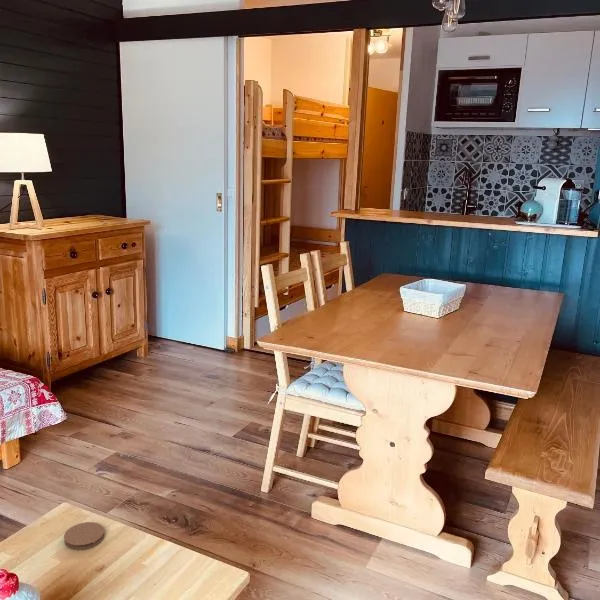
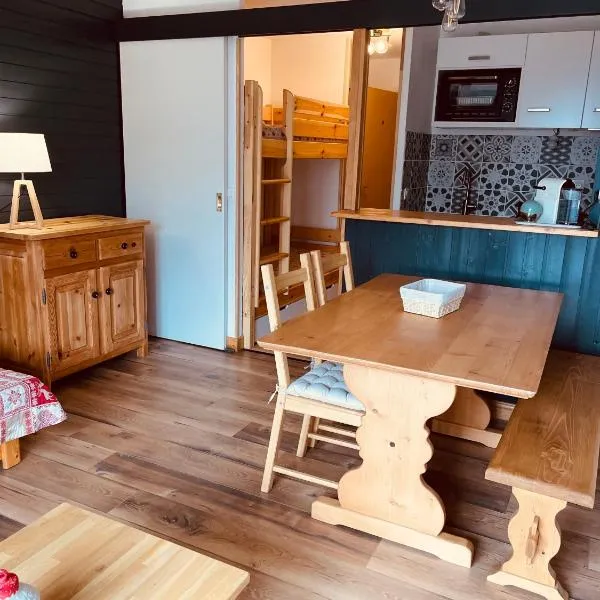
- coaster [63,521,105,551]
